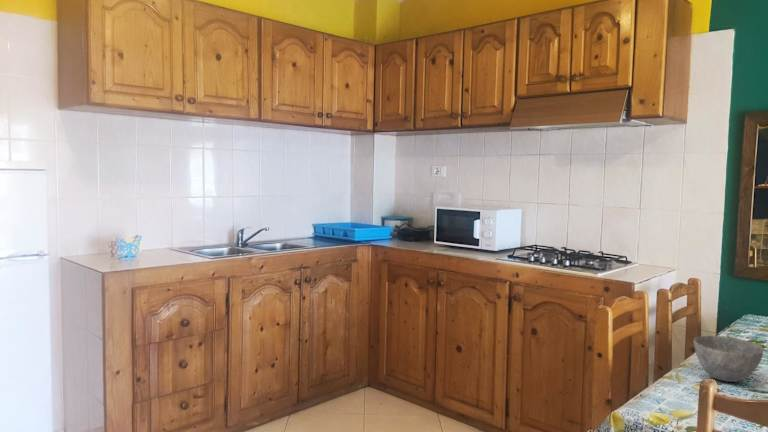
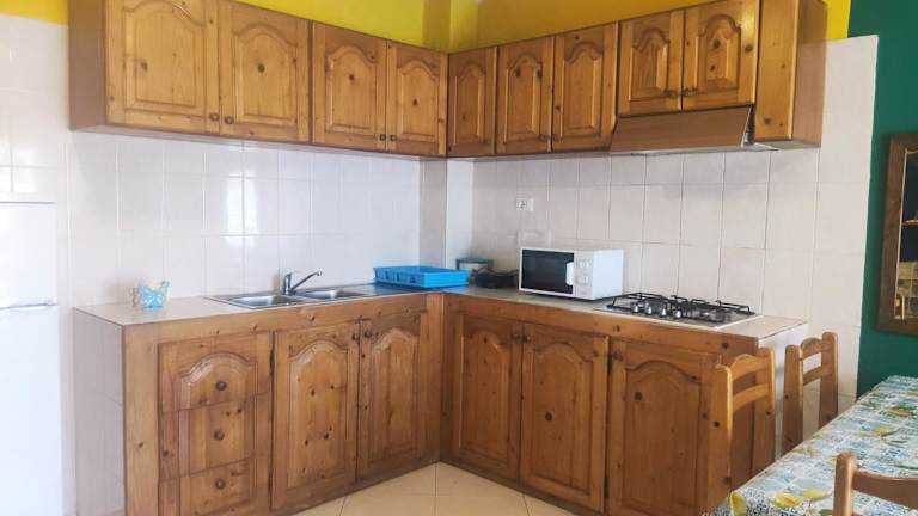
- bowl [693,335,765,383]
